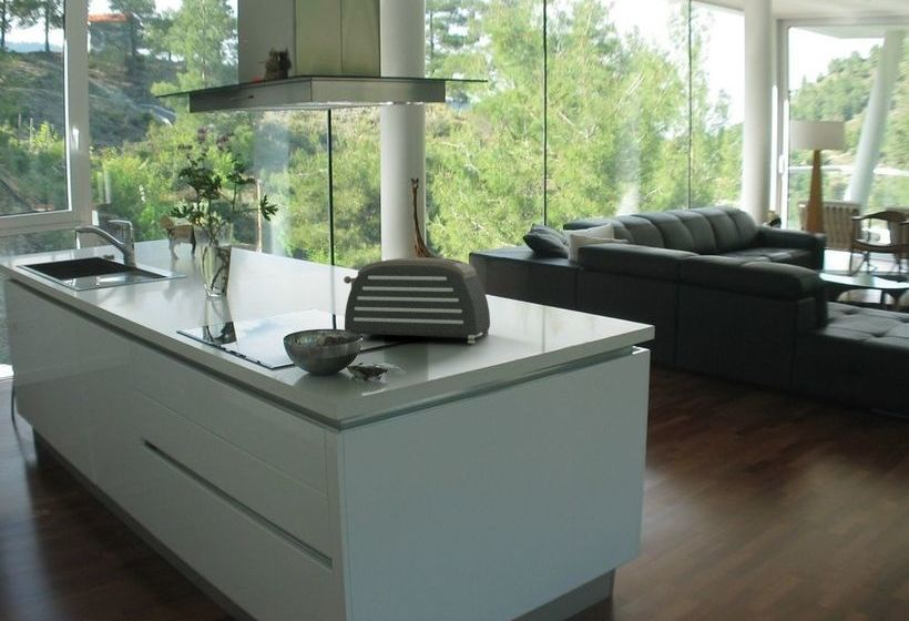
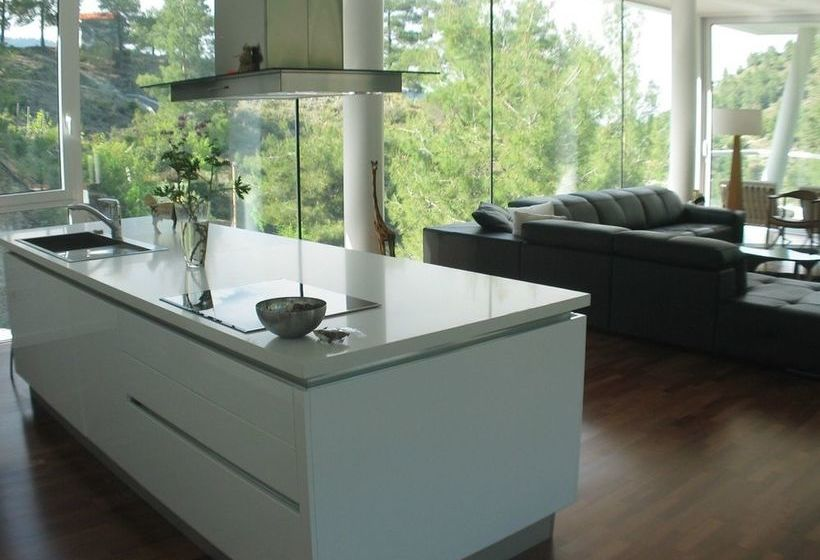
- toaster [343,256,491,344]
